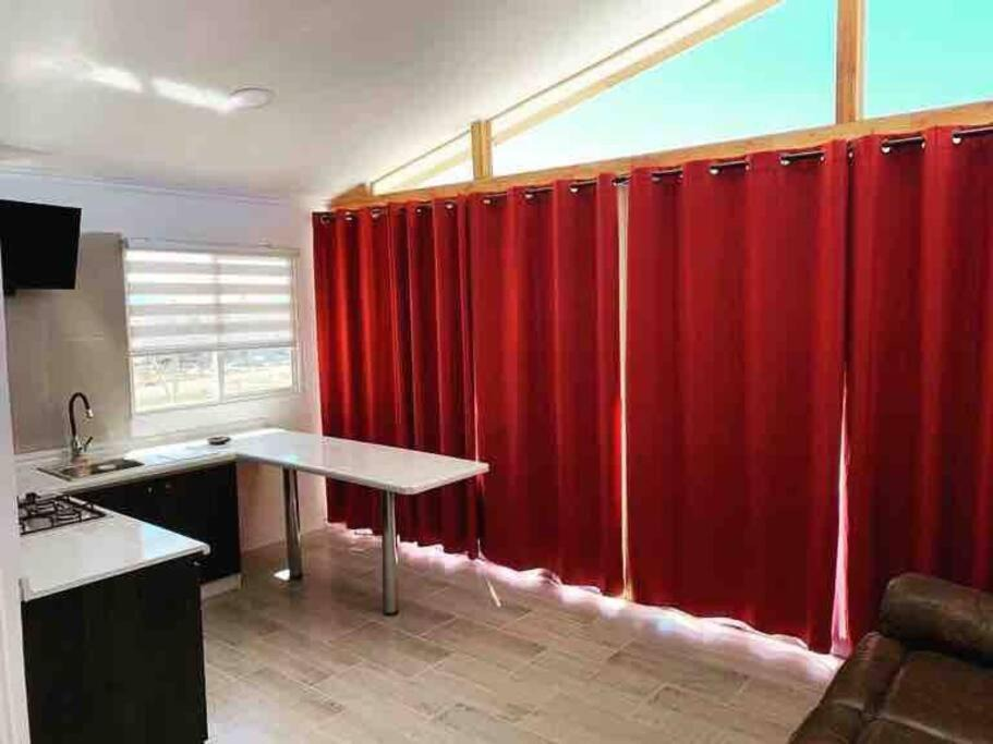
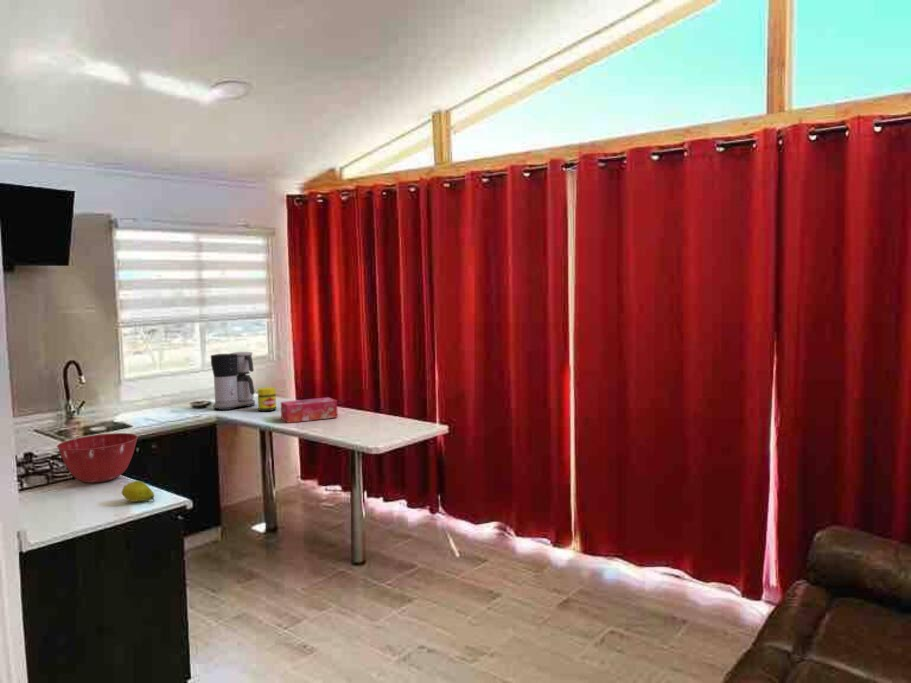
+ mixing bowl [56,432,139,484]
+ jar [257,386,277,412]
+ fruit [121,480,155,504]
+ coffee maker [210,351,256,411]
+ tissue box [280,396,339,424]
